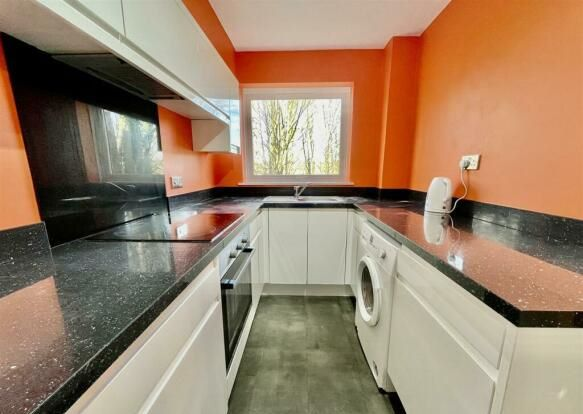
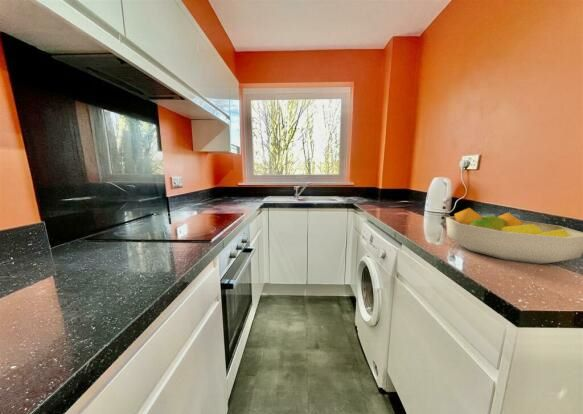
+ fruit bowl [445,207,583,265]
